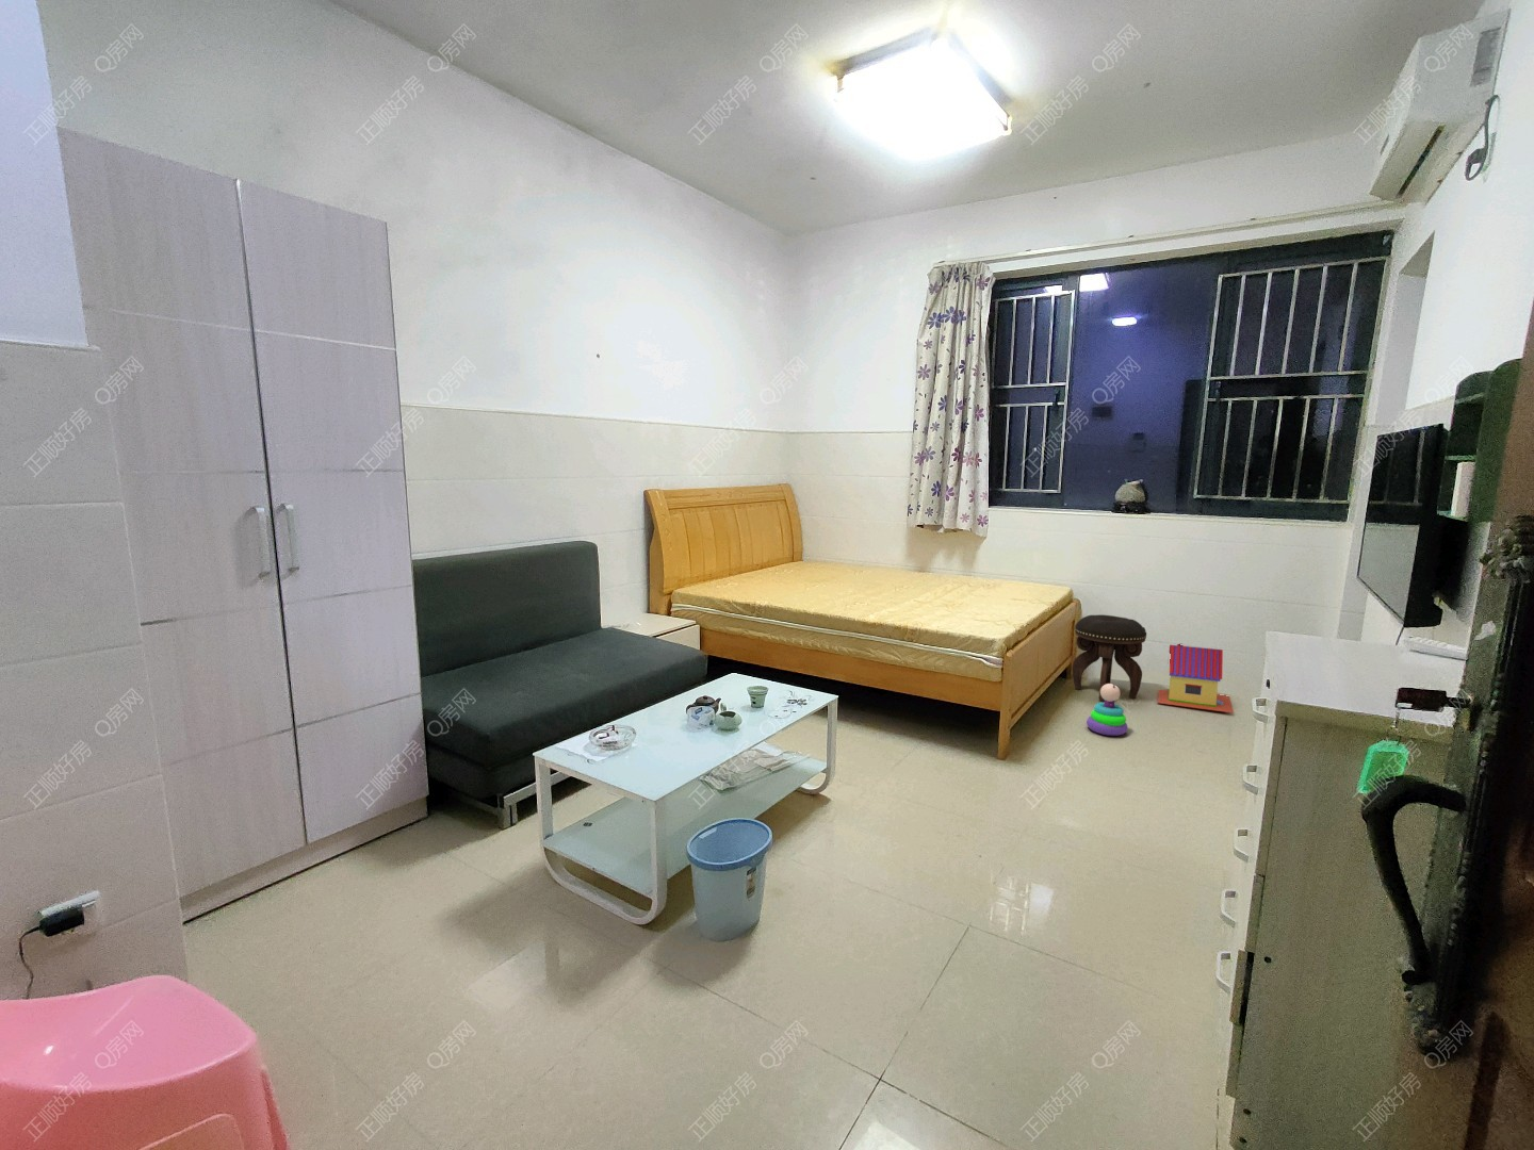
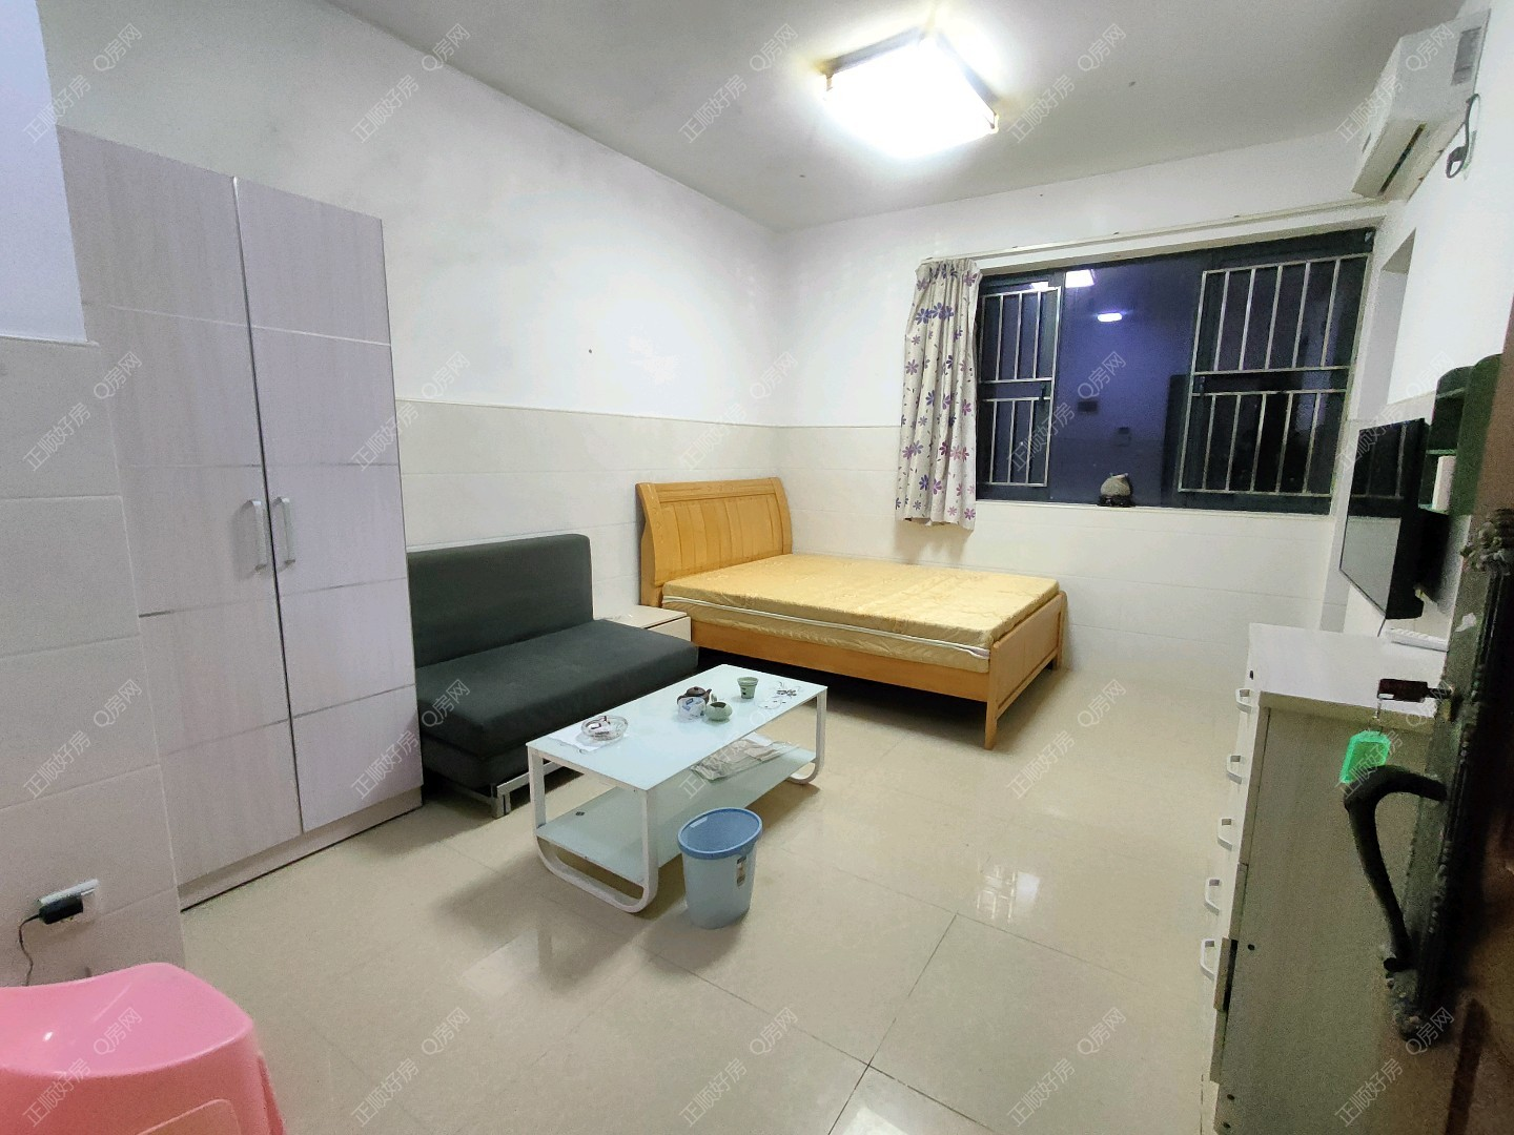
- stacking toy [1086,683,1128,737]
- footstool [1071,614,1147,702]
- toy house [1157,643,1234,714]
